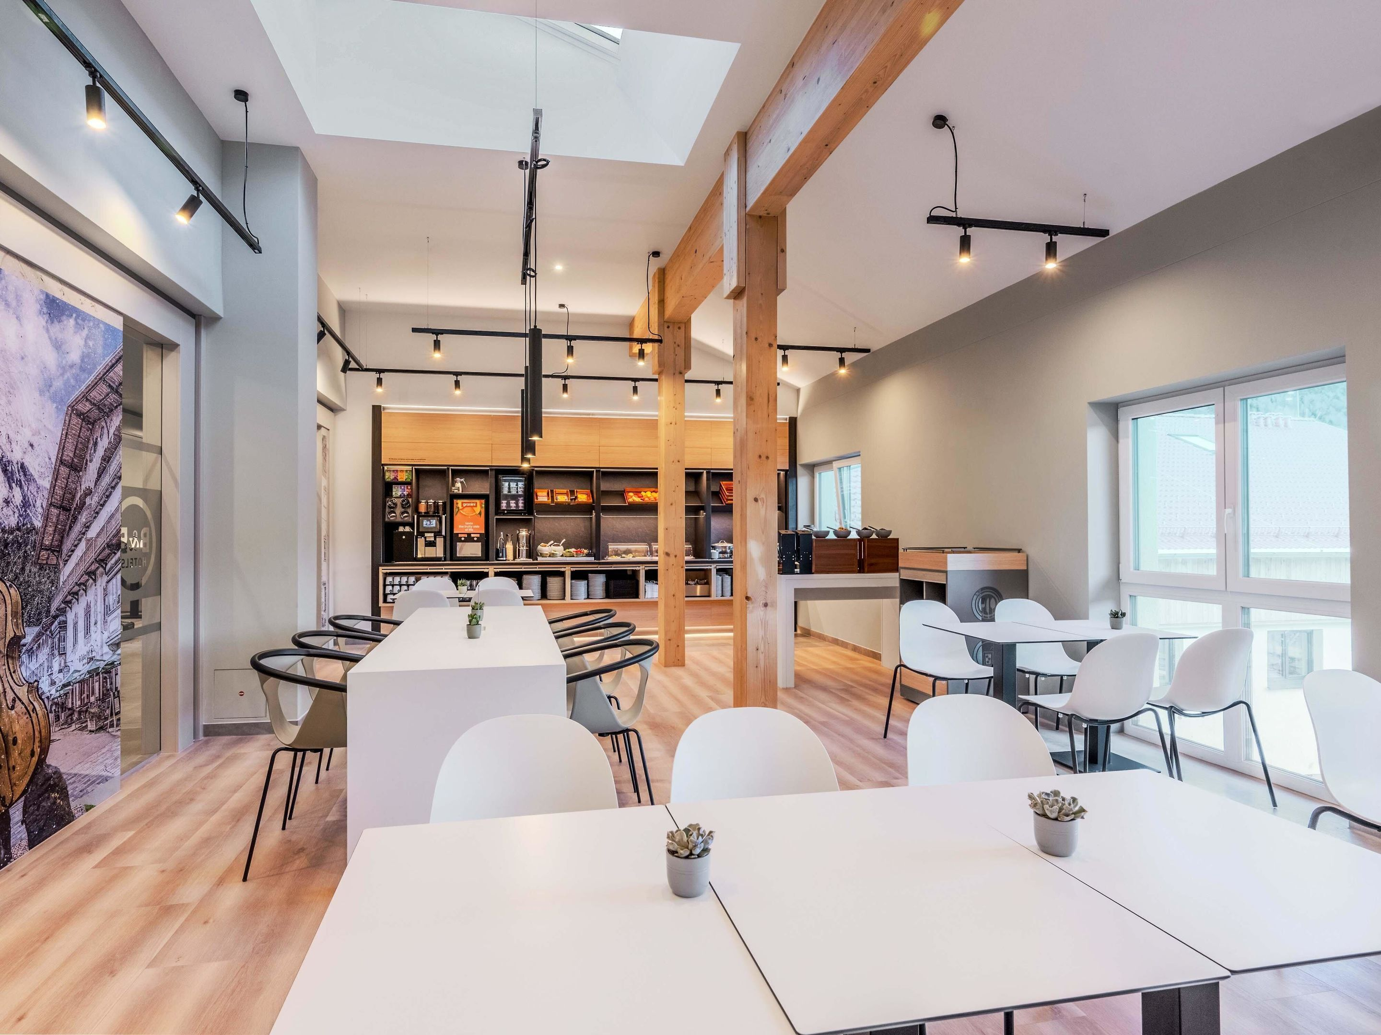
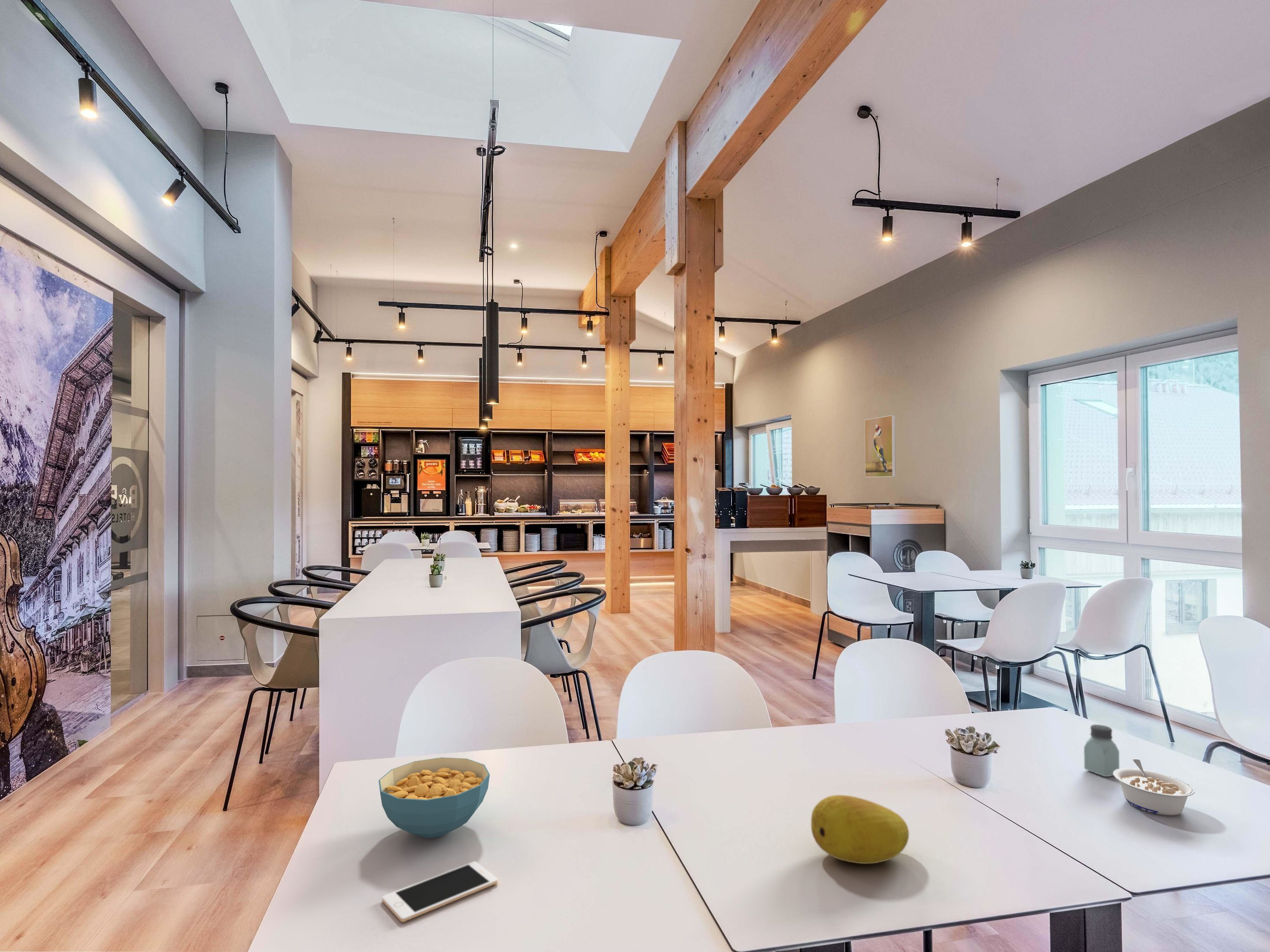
+ saltshaker [1083,724,1120,777]
+ fruit [811,795,909,864]
+ cell phone [381,861,498,922]
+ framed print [864,415,896,478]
+ cereal bowl [378,757,490,838]
+ legume [1113,759,1195,816]
